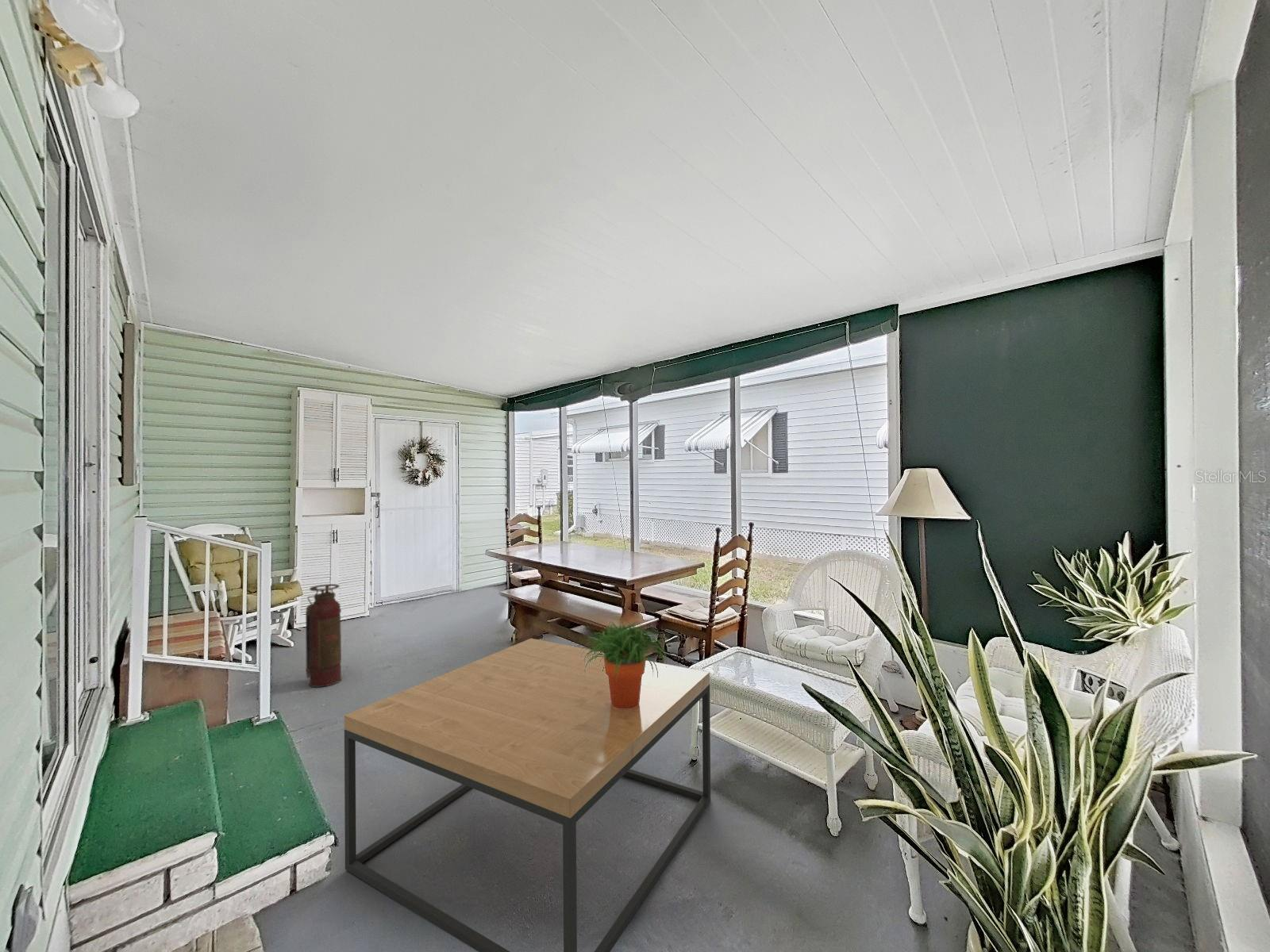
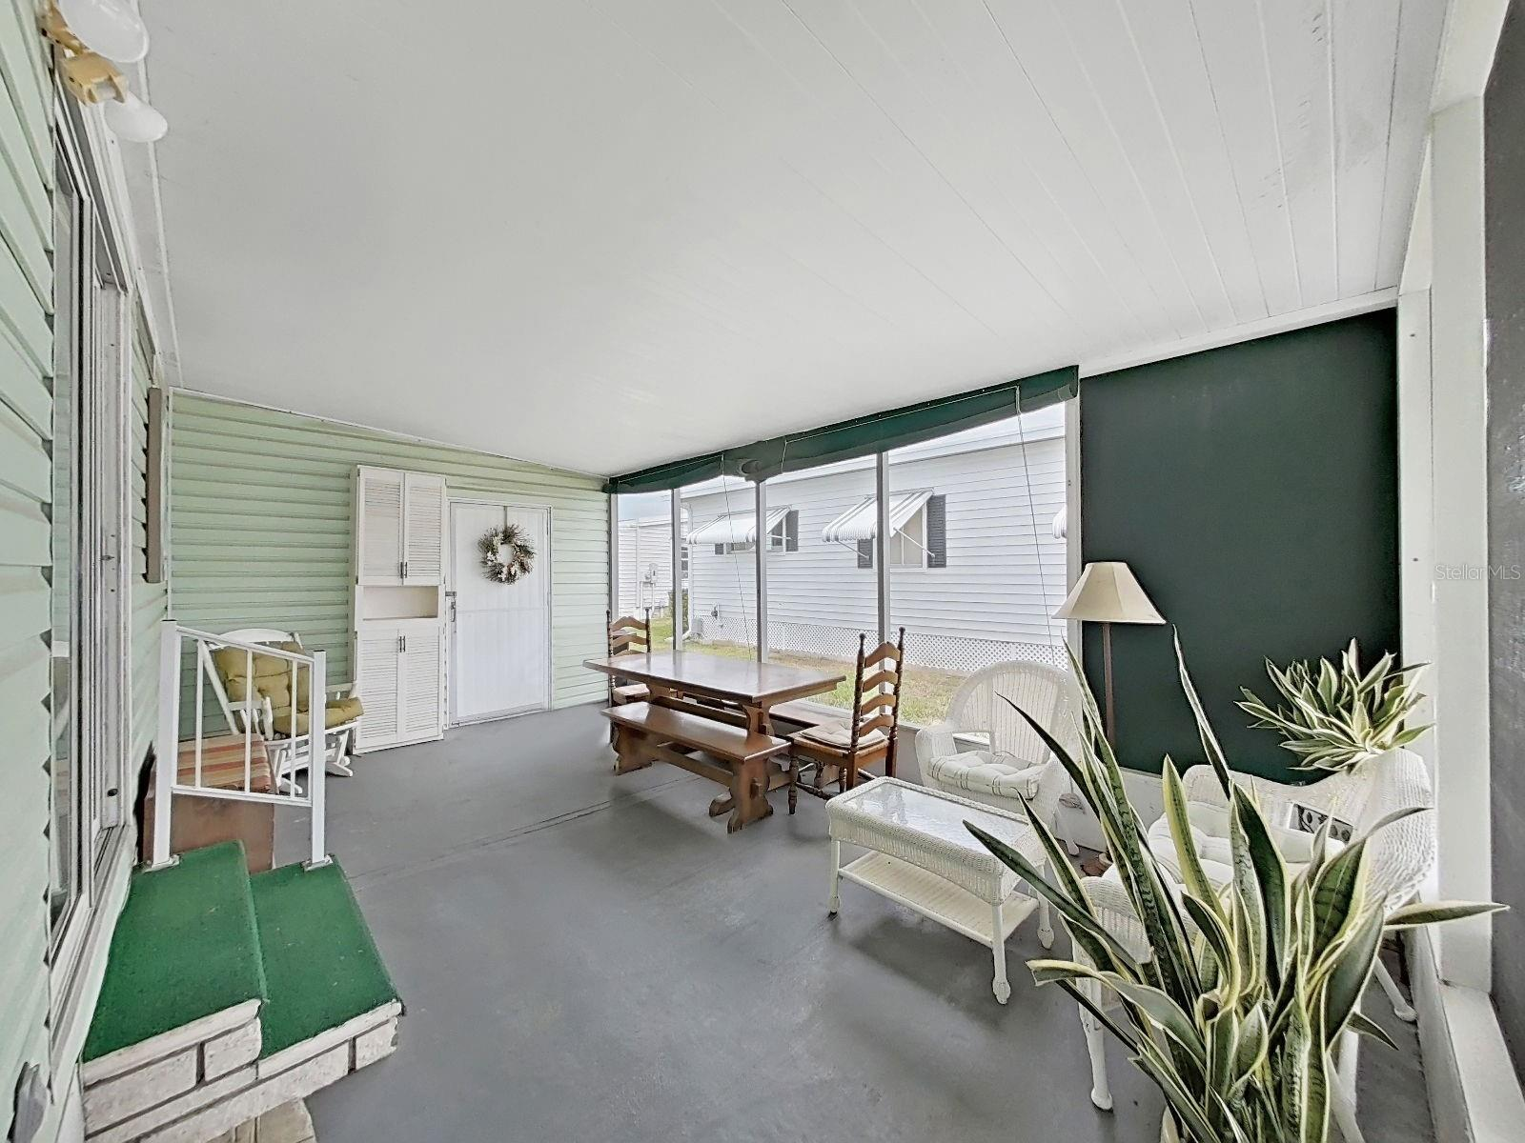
- potted plant [579,617,669,710]
- coffee table [344,638,711,952]
- fire extinguisher [305,583,342,688]
